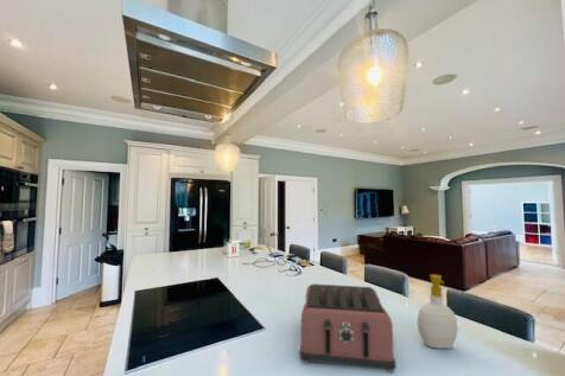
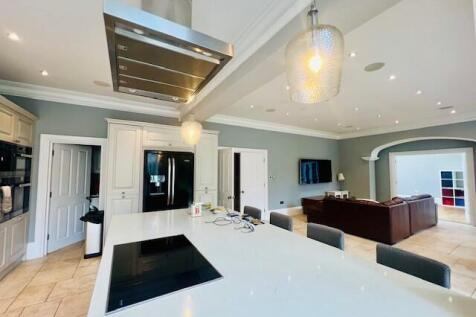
- soap bottle [417,274,459,350]
- toaster [298,283,398,374]
